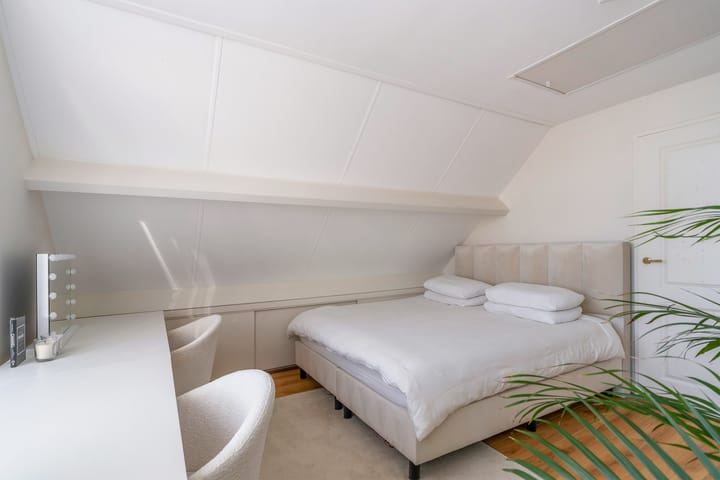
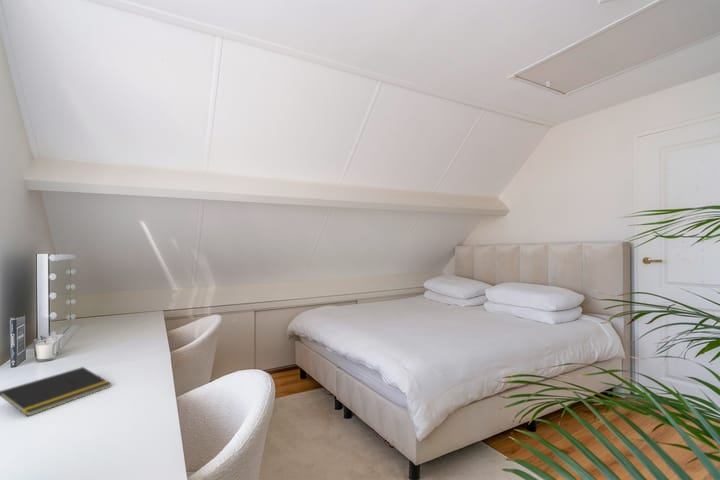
+ notepad [0,366,112,418]
